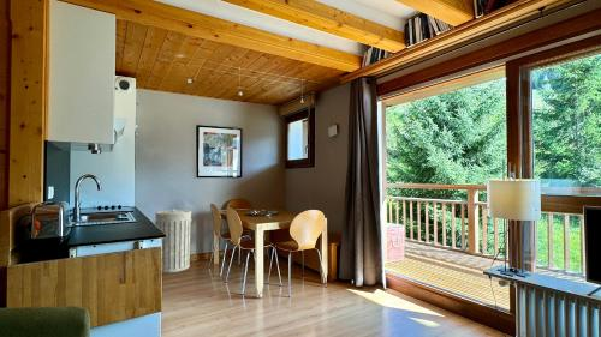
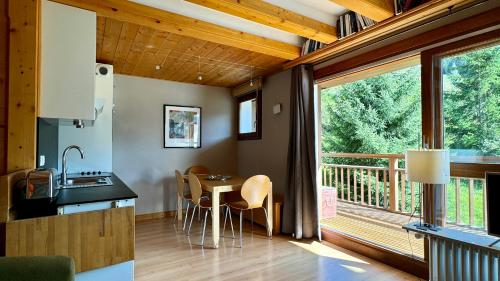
- trash can [153,207,194,273]
